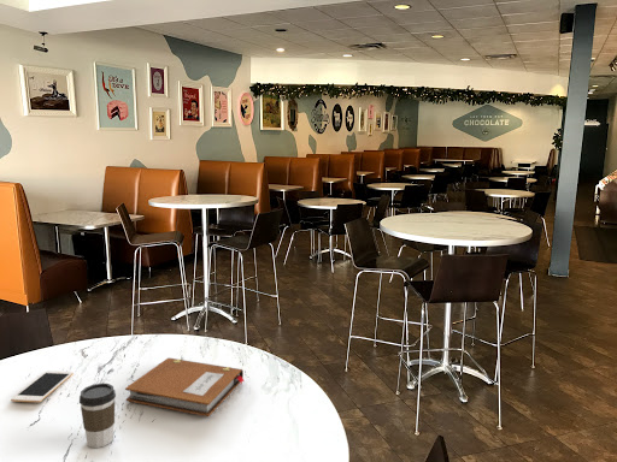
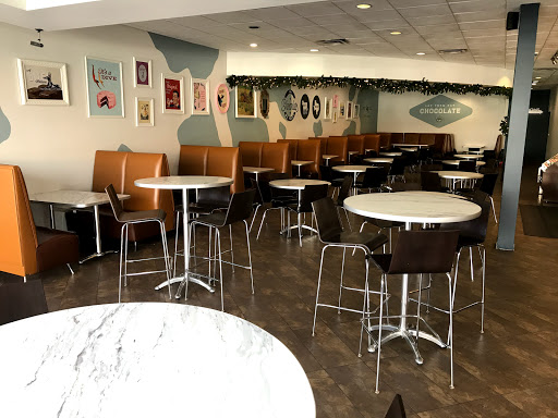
- cell phone [10,369,75,403]
- notebook [124,357,246,417]
- coffee cup [78,383,117,449]
